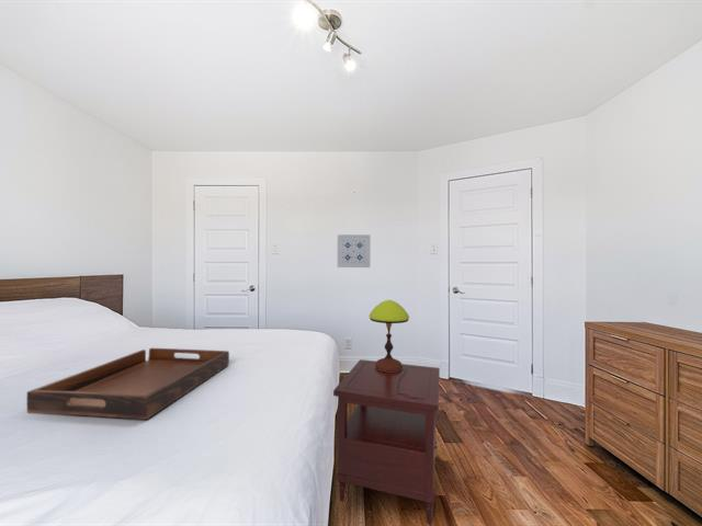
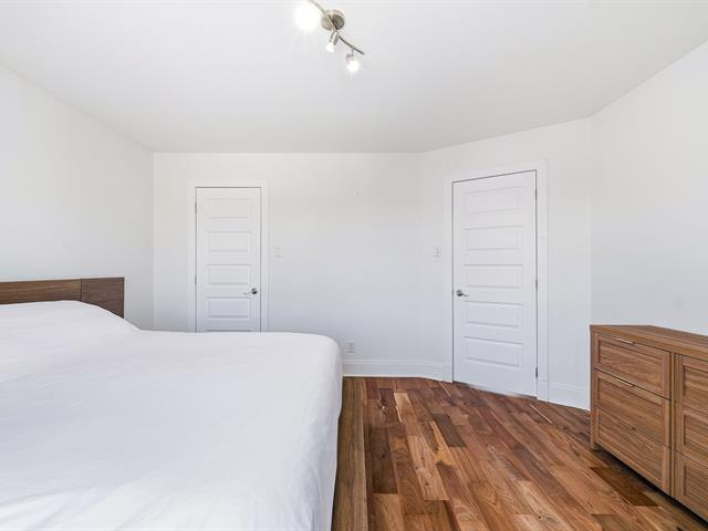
- wall art [336,233,372,268]
- serving tray [25,347,230,421]
- side table [332,358,441,525]
- table lamp [369,299,423,400]
